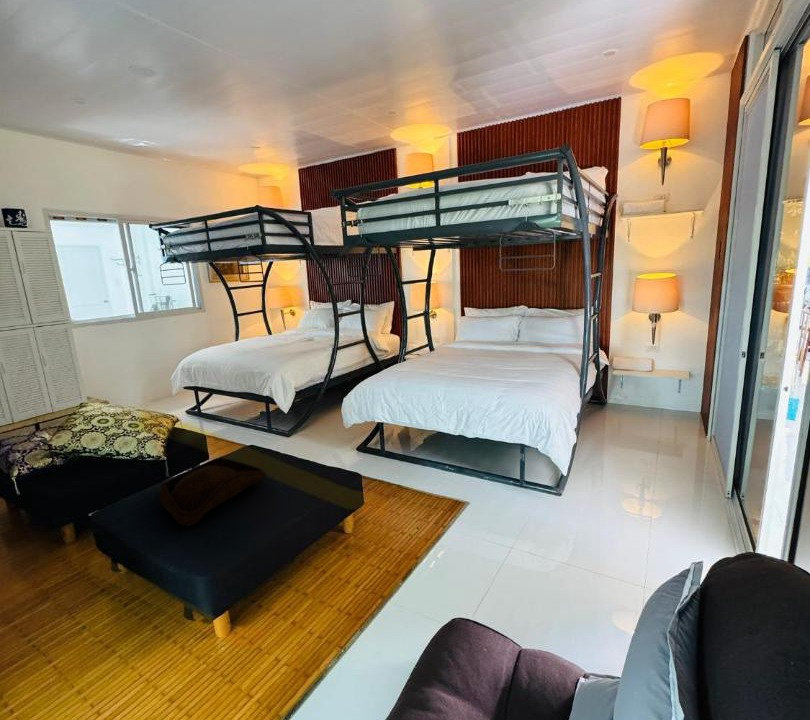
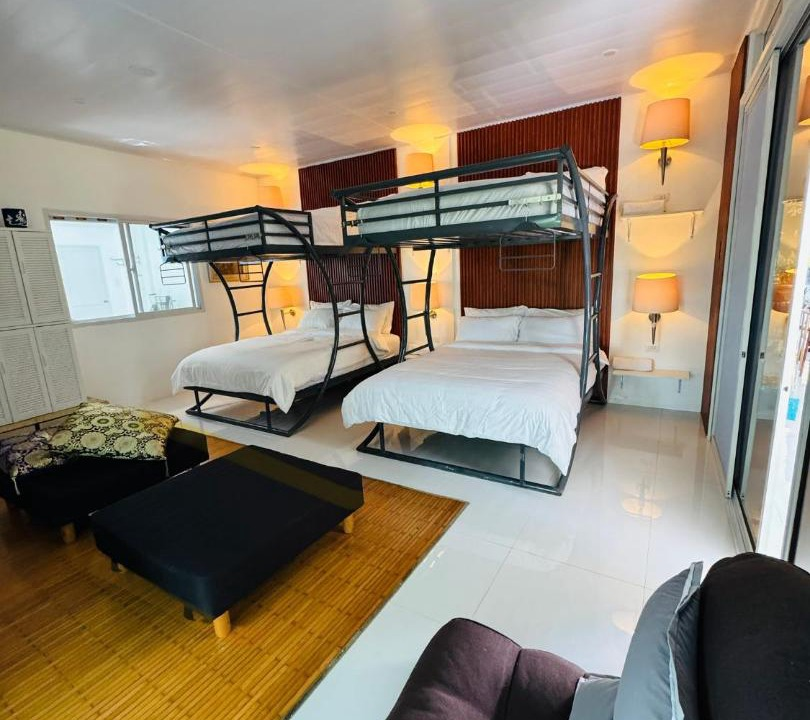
- tricorn hat [158,457,267,527]
